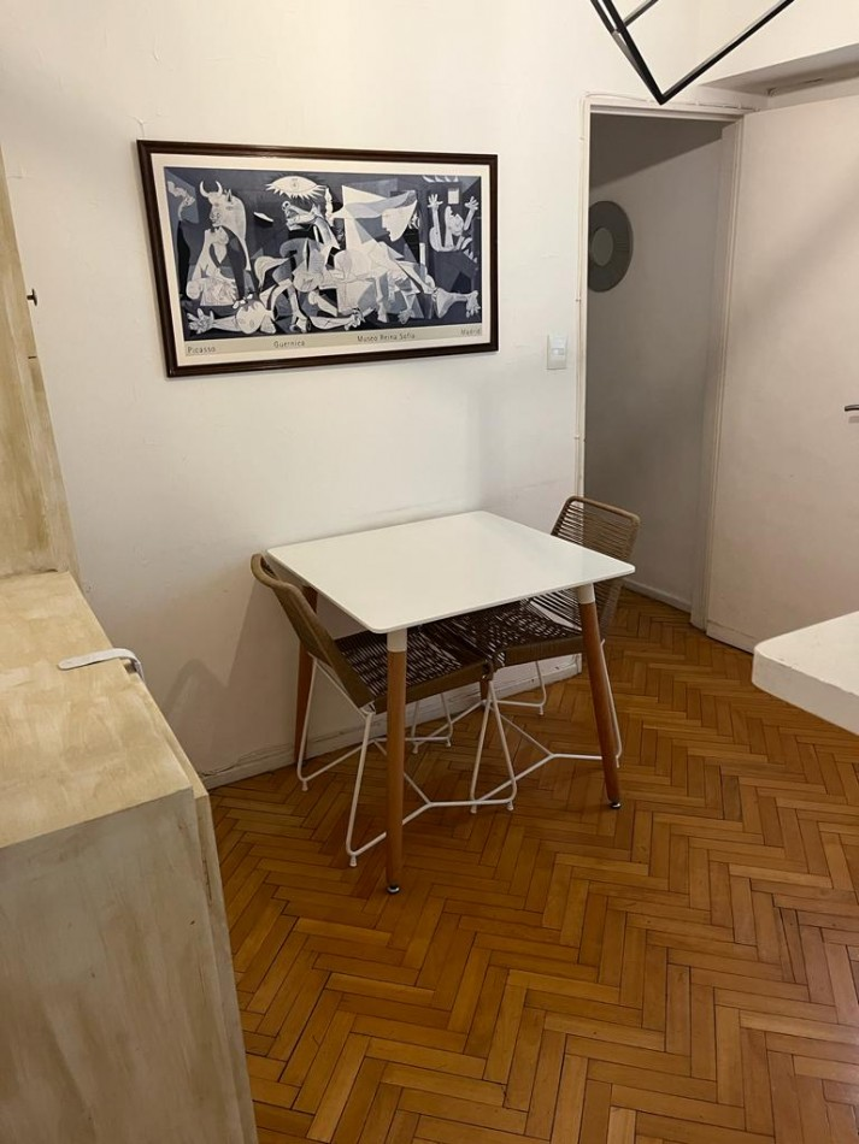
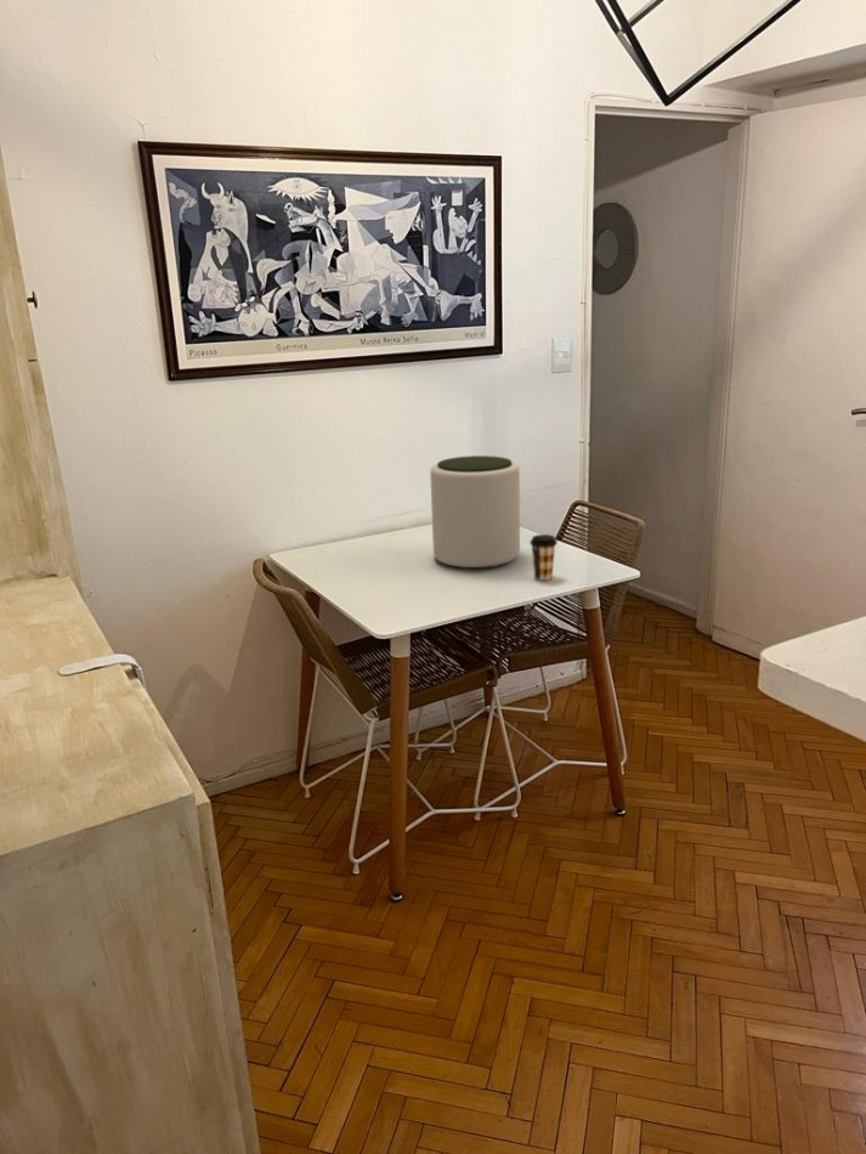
+ plant pot [429,454,521,570]
+ coffee cup [528,533,559,582]
